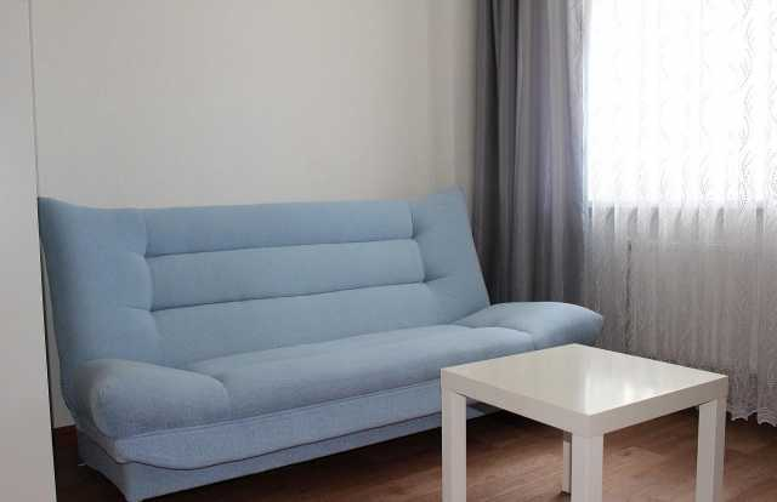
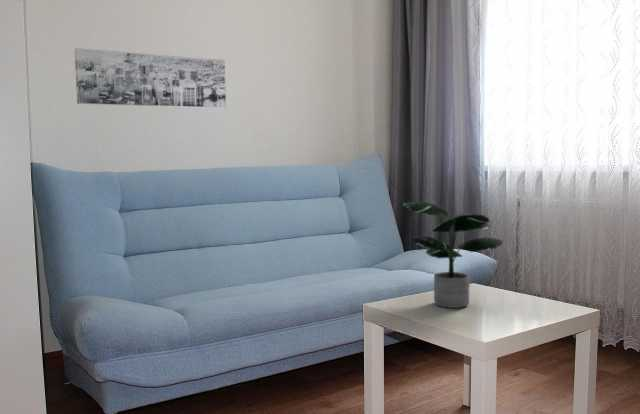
+ potted plant [402,200,504,309]
+ wall art [73,47,227,109]
